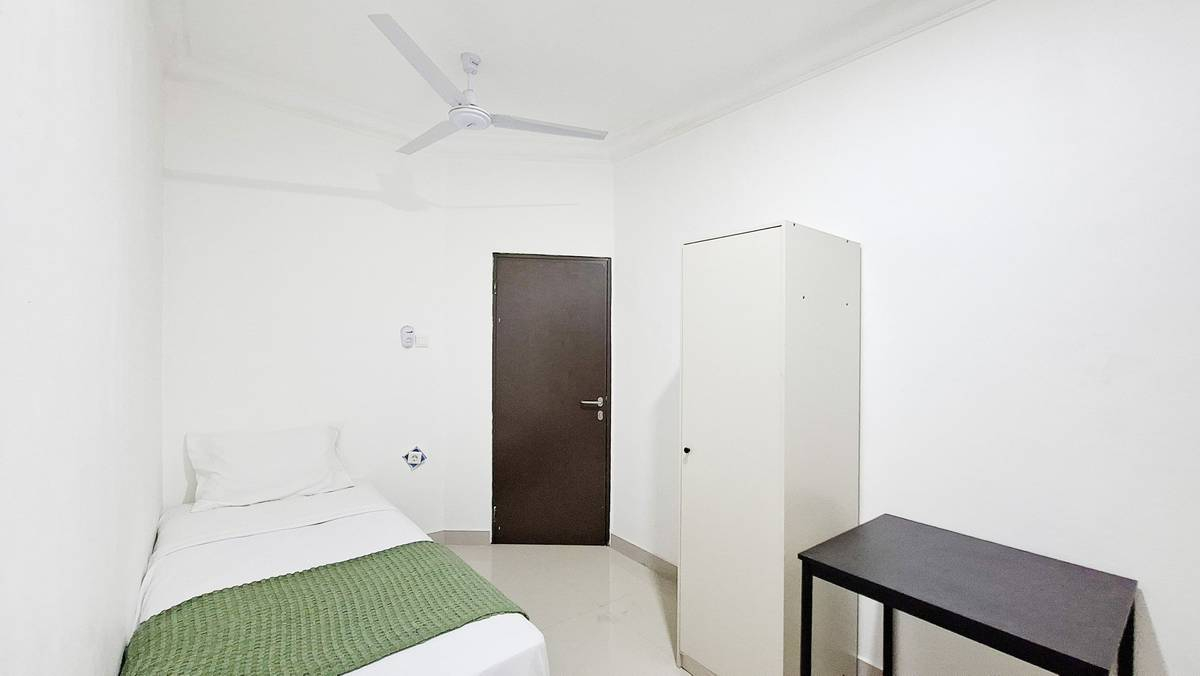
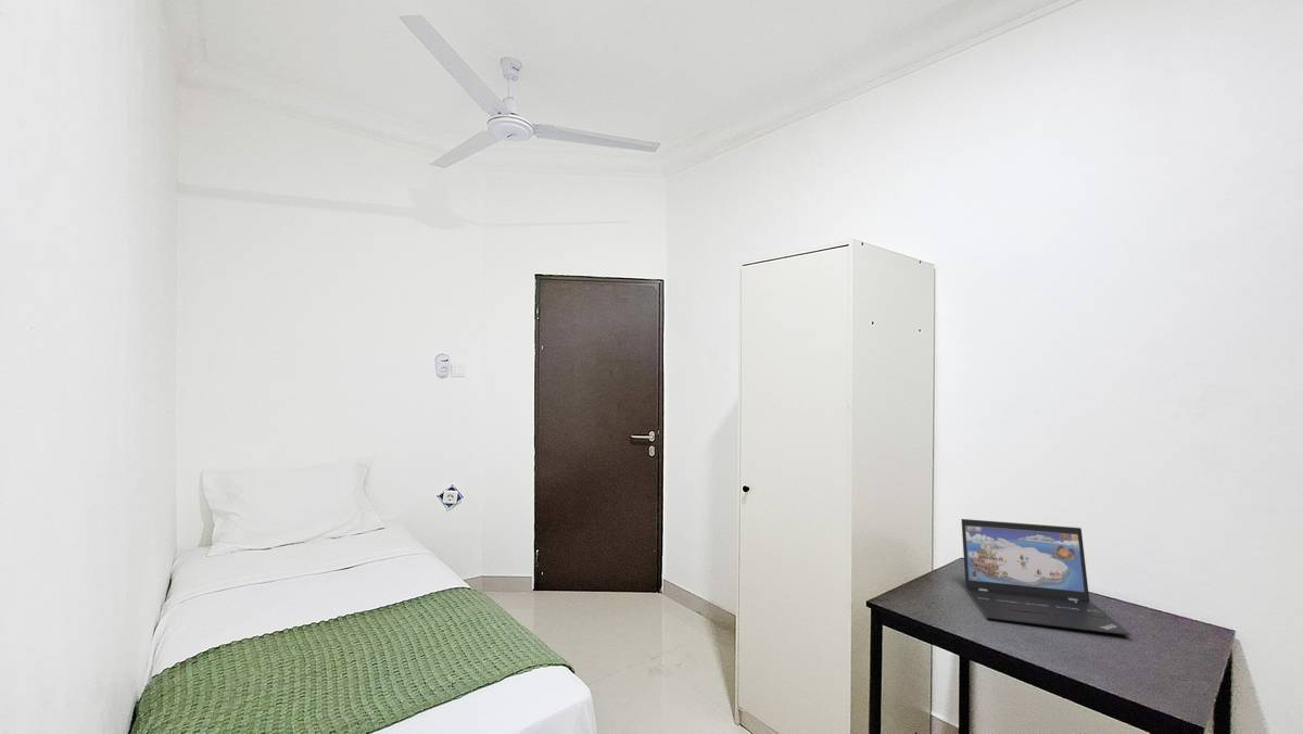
+ laptop [960,518,1133,636]
